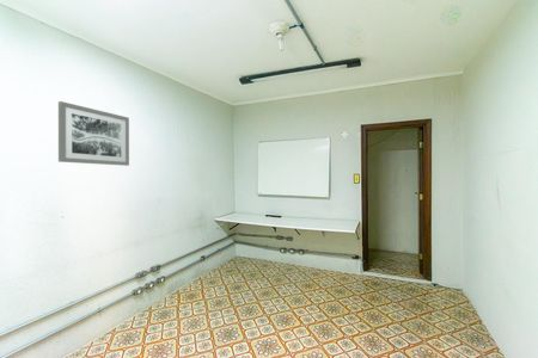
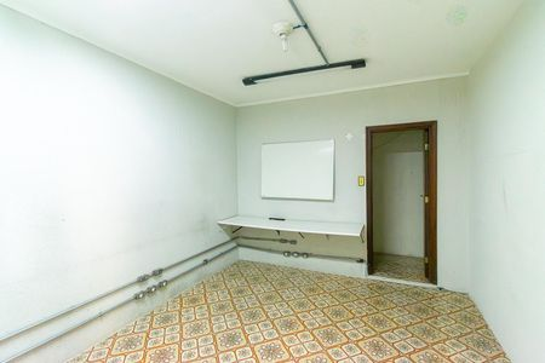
- wall art [57,100,130,167]
